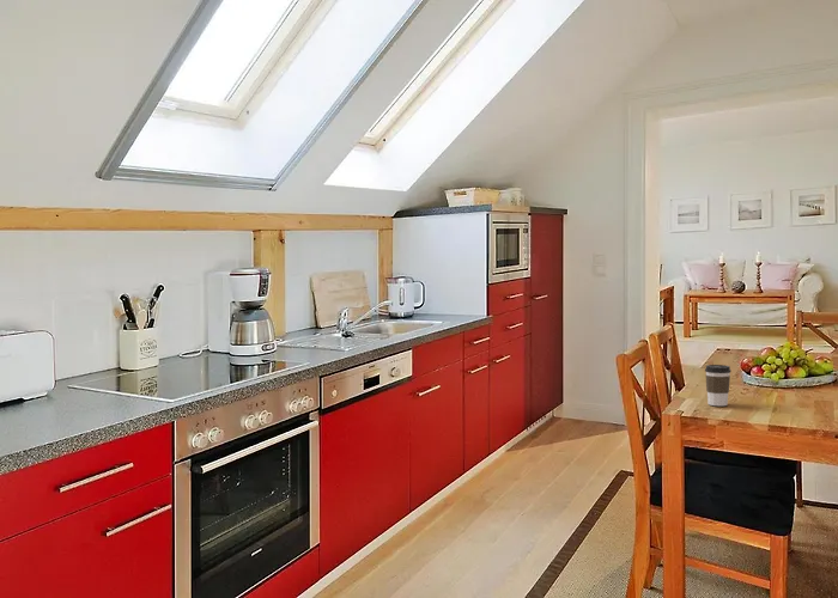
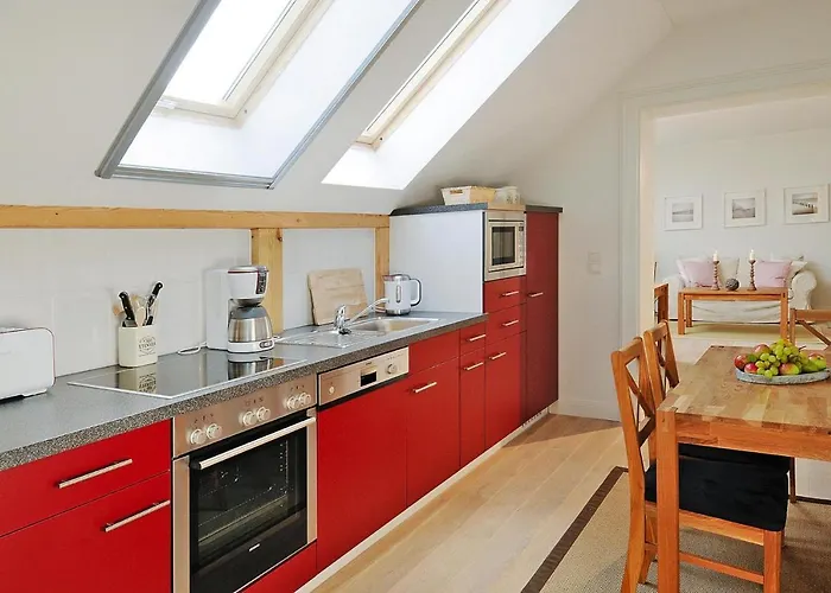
- coffee cup [704,364,733,407]
